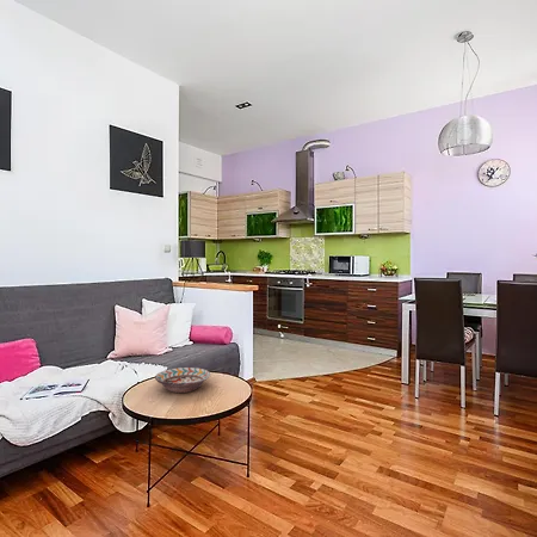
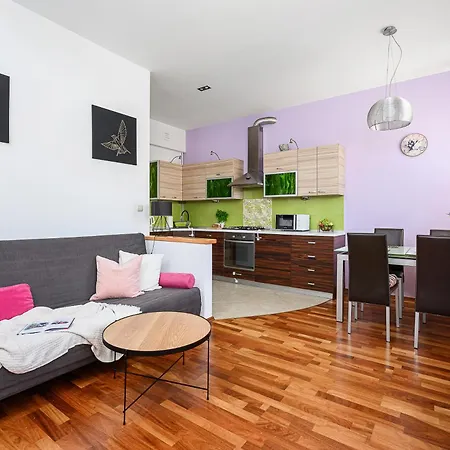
- decorative bowl [154,366,211,394]
